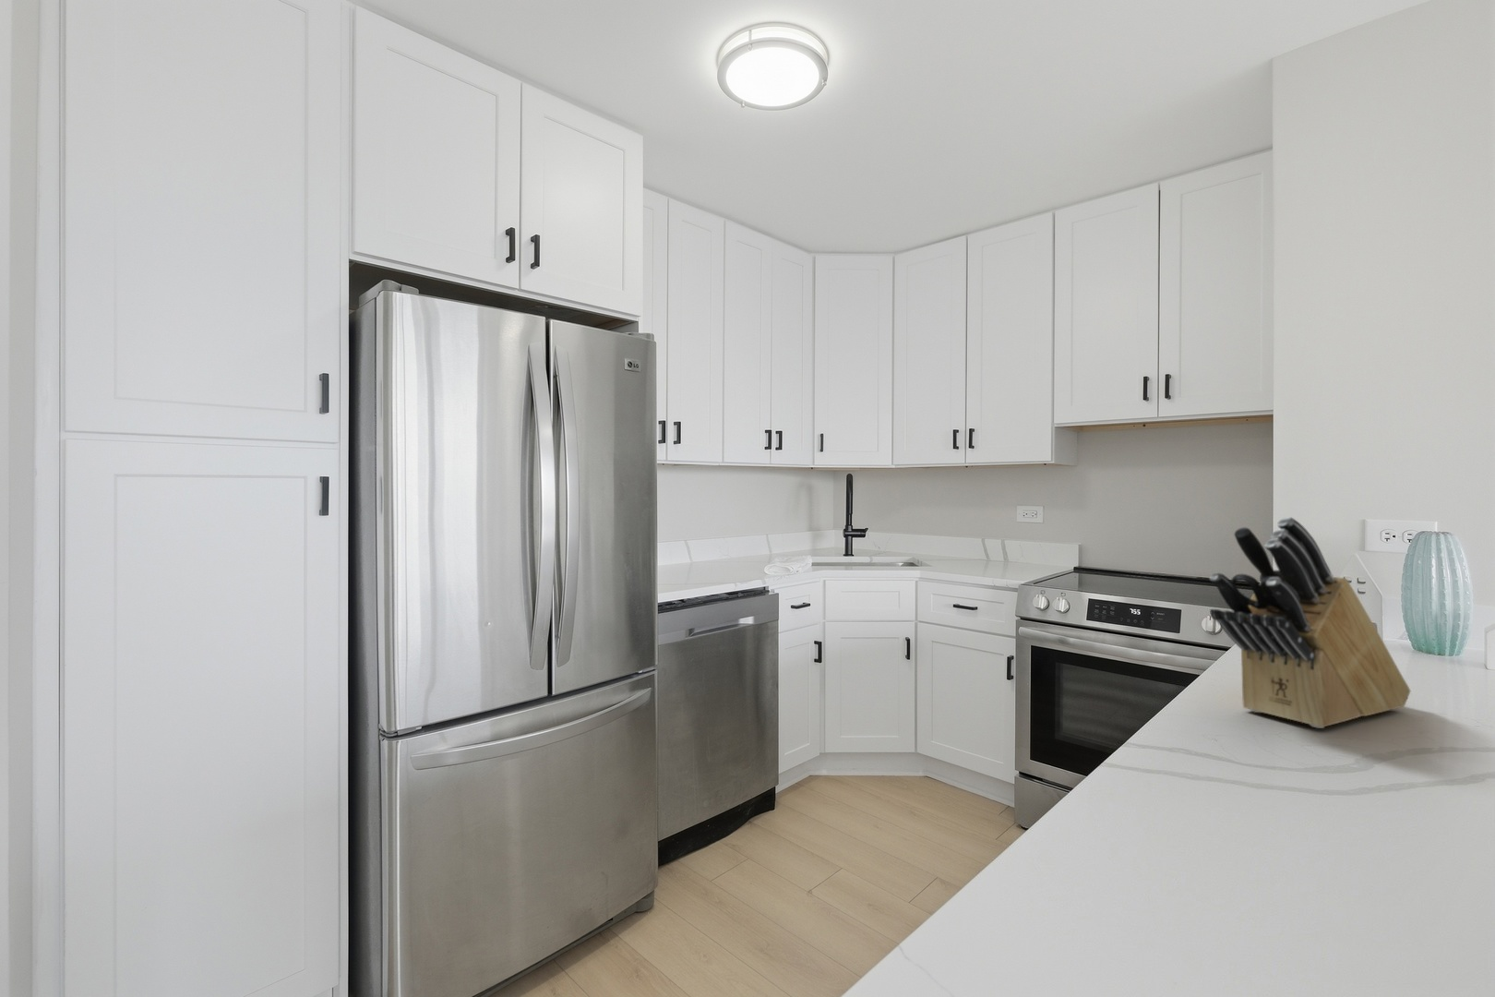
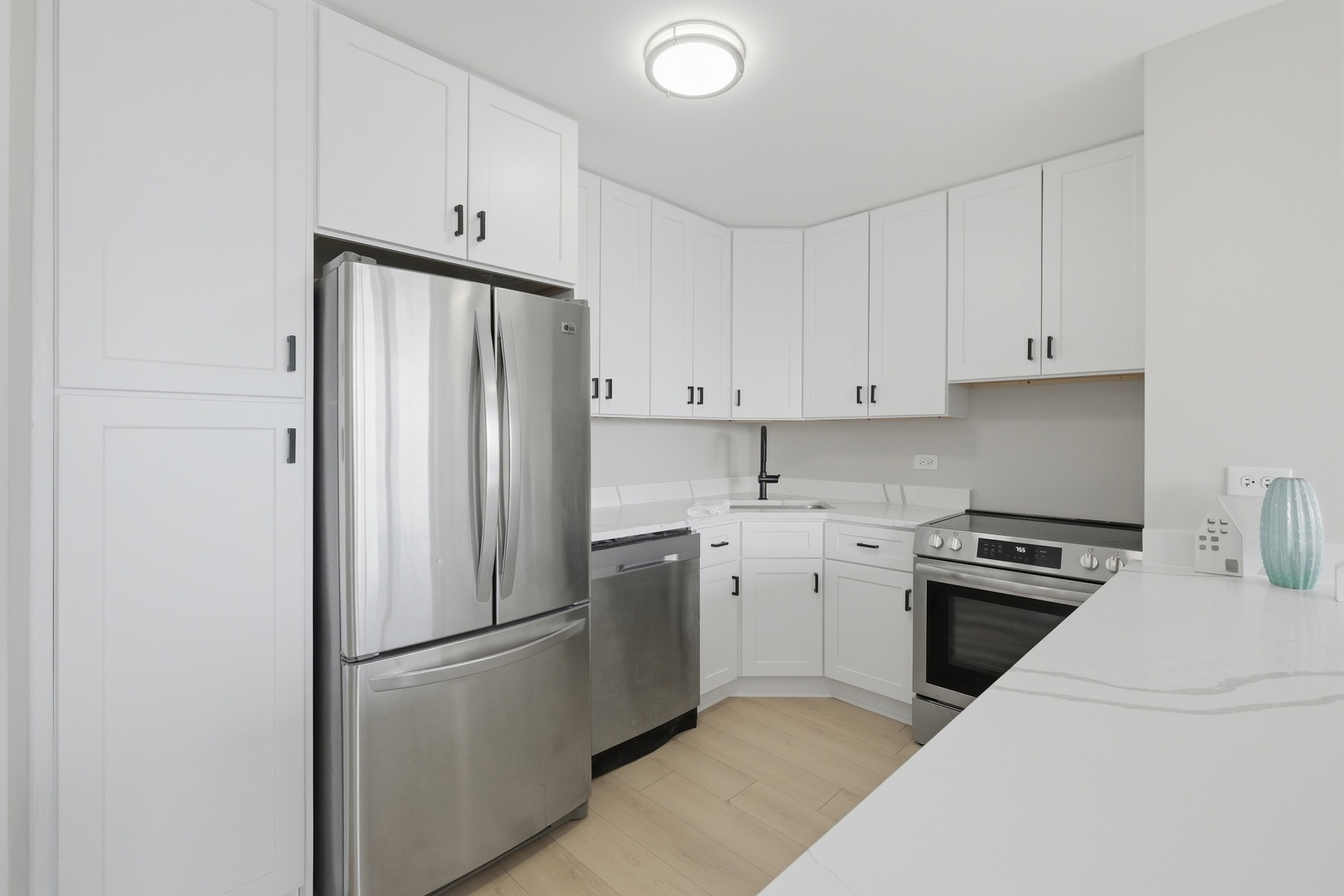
- knife block [1209,516,1412,729]
